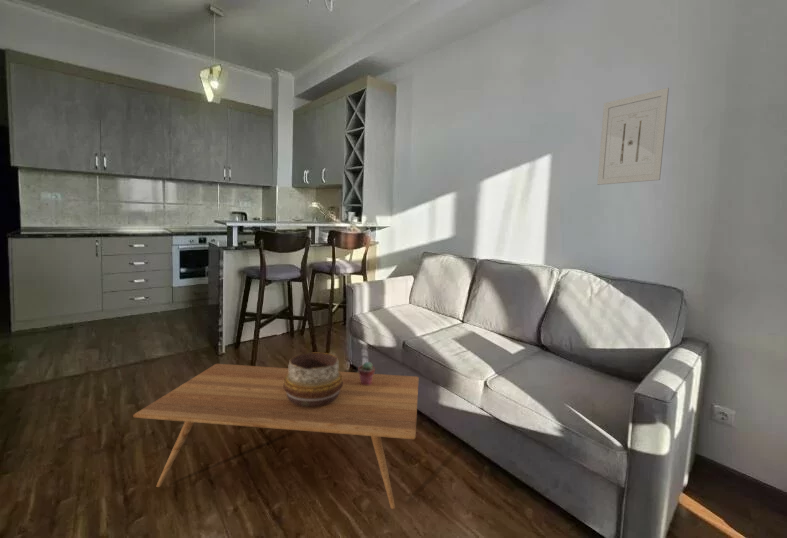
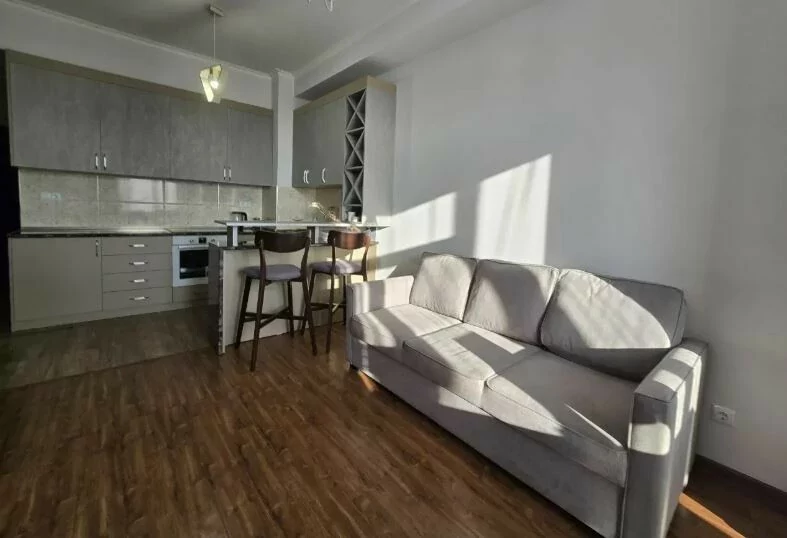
- decorative bowl [283,352,343,407]
- coffee table [132,363,420,510]
- wall art [596,87,670,186]
- potted succulent [357,361,376,385]
